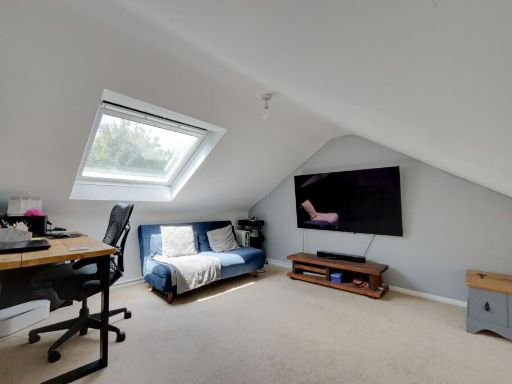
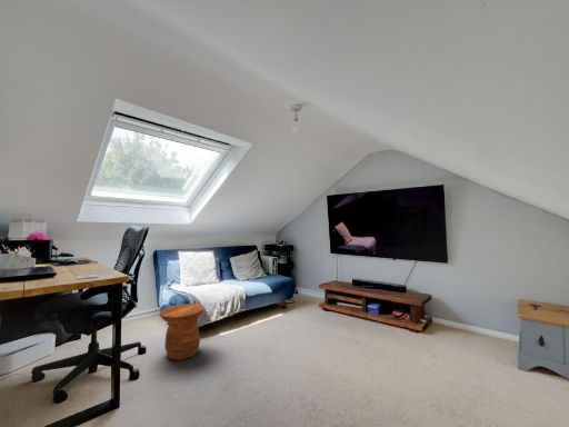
+ side table [159,302,206,361]
